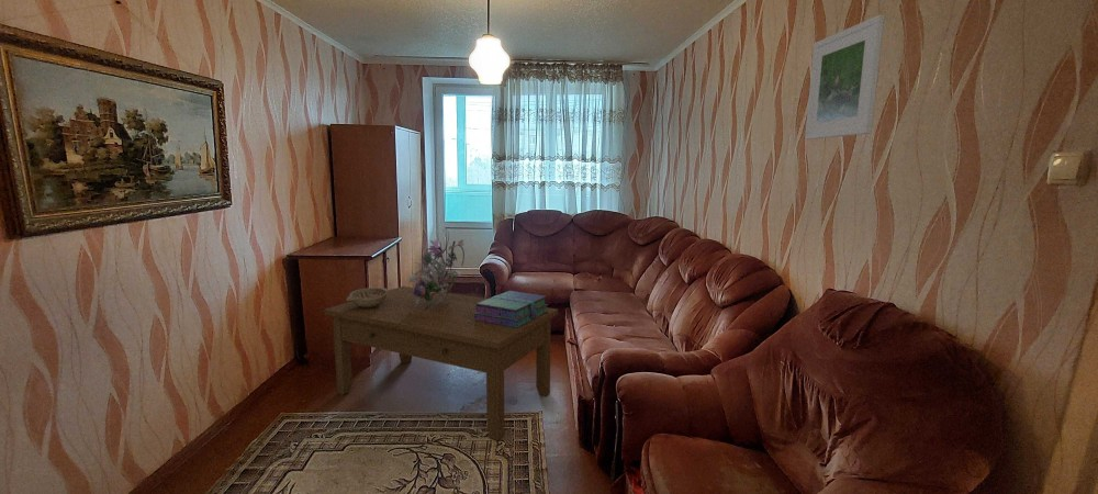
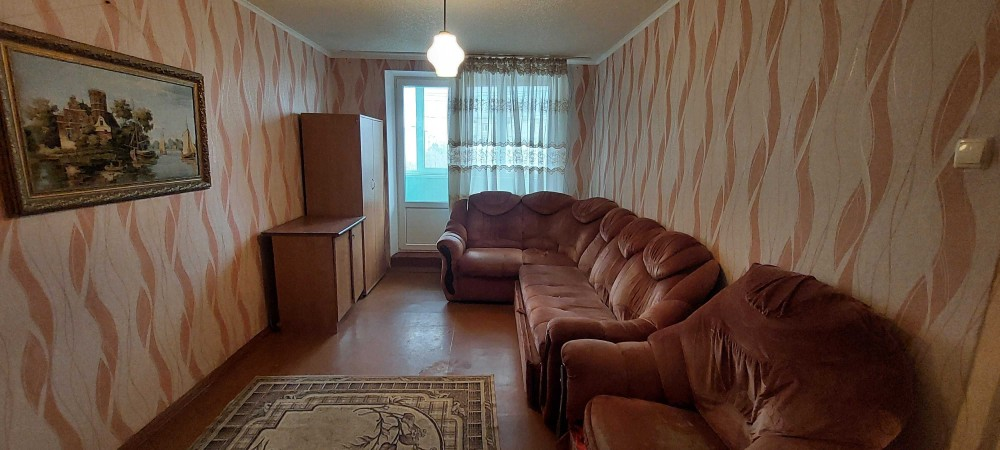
- bouquet [406,228,481,305]
- coffee table [323,285,559,441]
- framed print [804,14,886,141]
- decorative bowl [346,287,389,307]
- stack of books [473,290,549,328]
